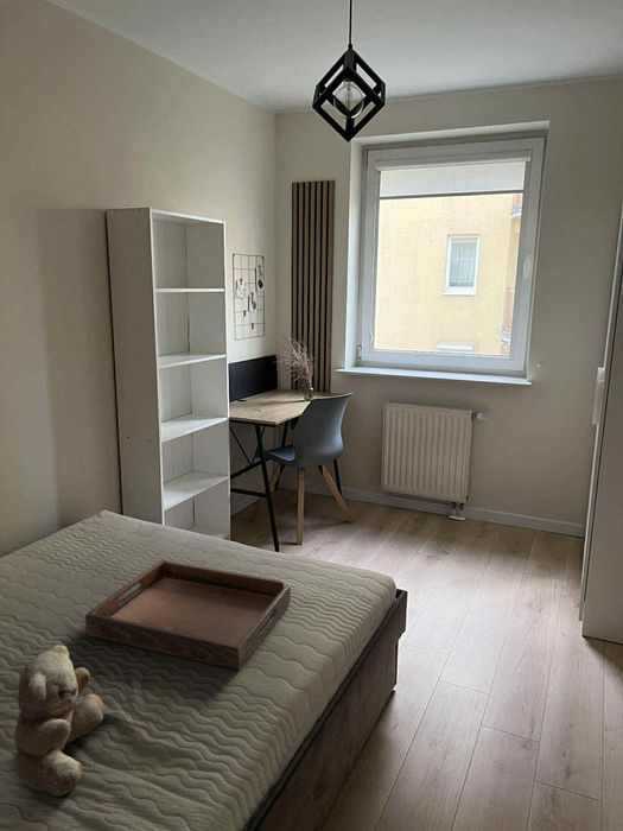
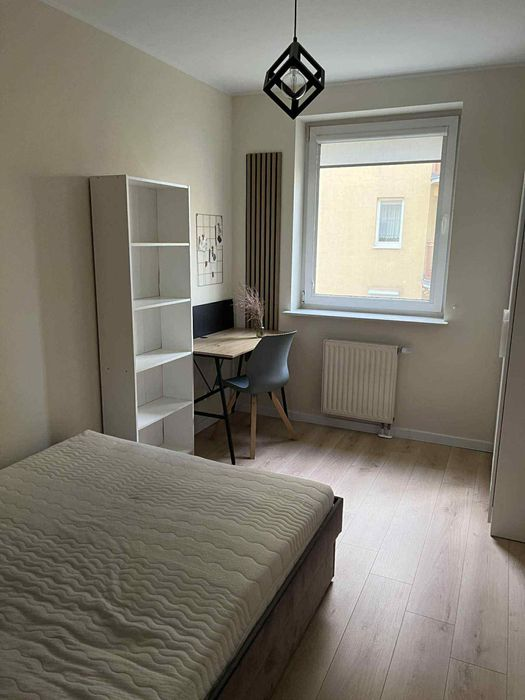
- serving tray [84,559,292,672]
- teddy bear [13,643,106,798]
